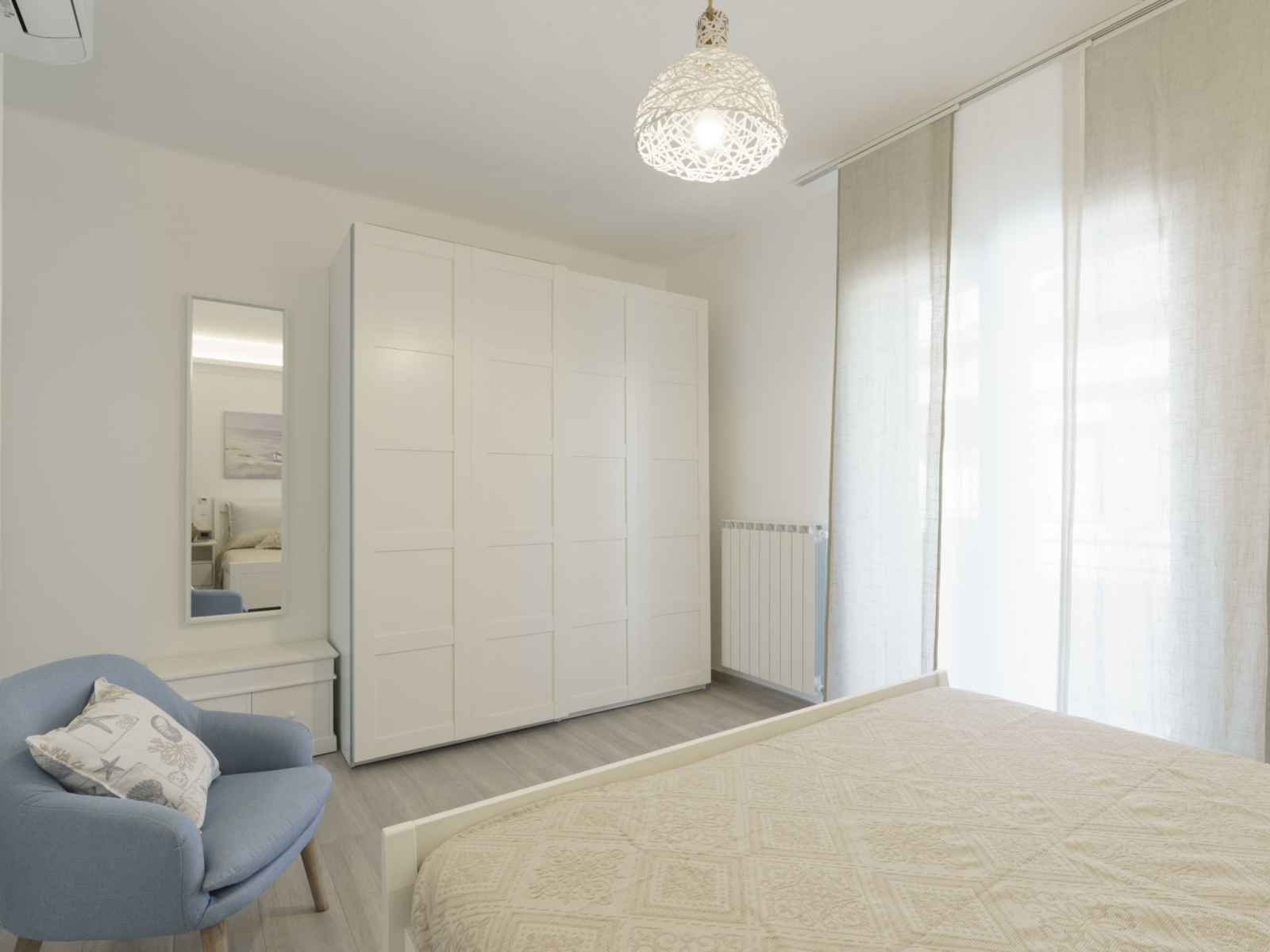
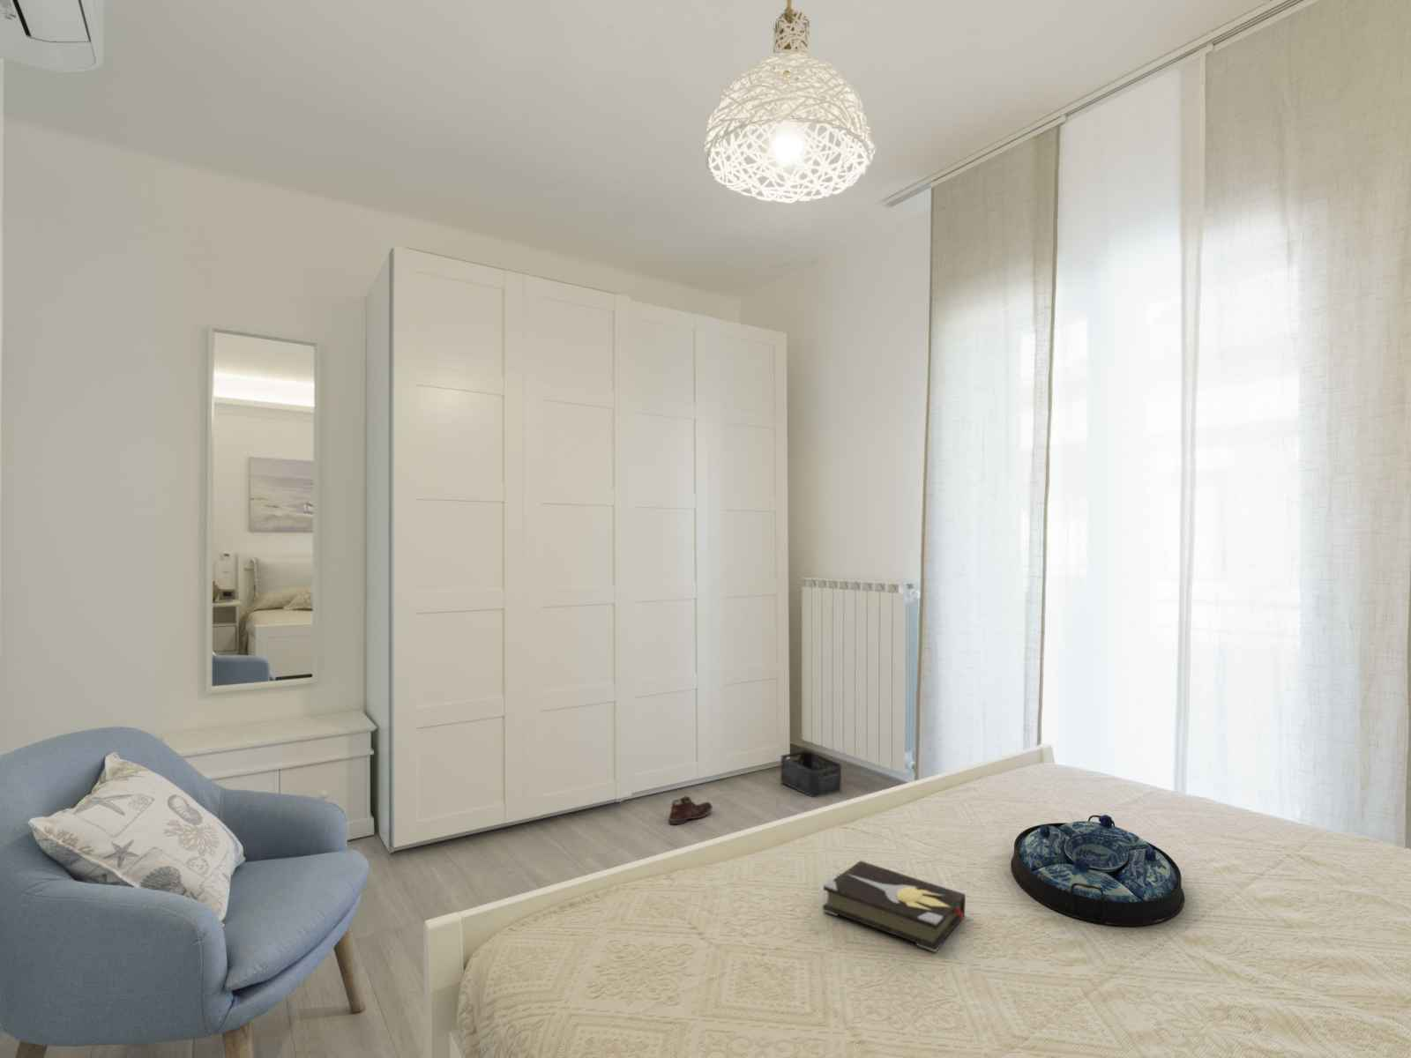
+ hardback book [822,860,967,954]
+ storage bin [780,750,842,798]
+ shoe [668,796,713,826]
+ serving tray [1010,814,1185,928]
